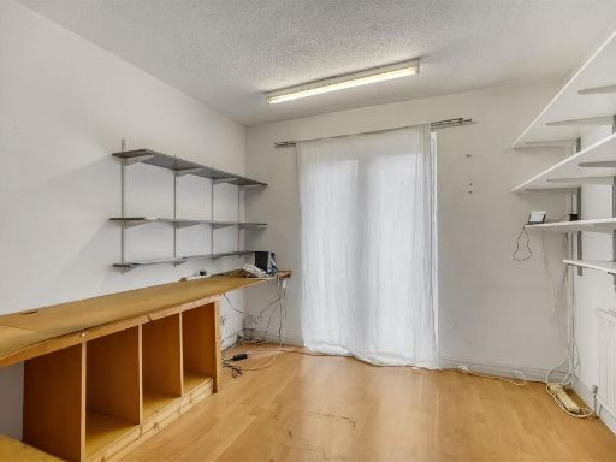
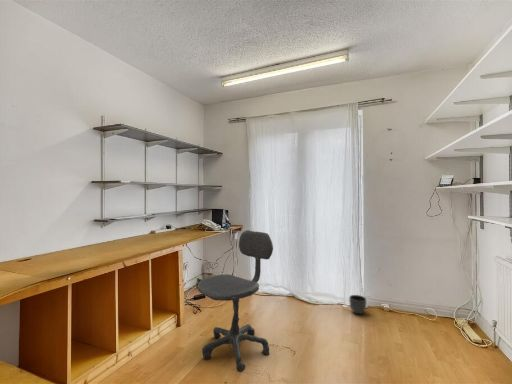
+ office chair [197,229,274,373]
+ planter [348,294,367,315]
